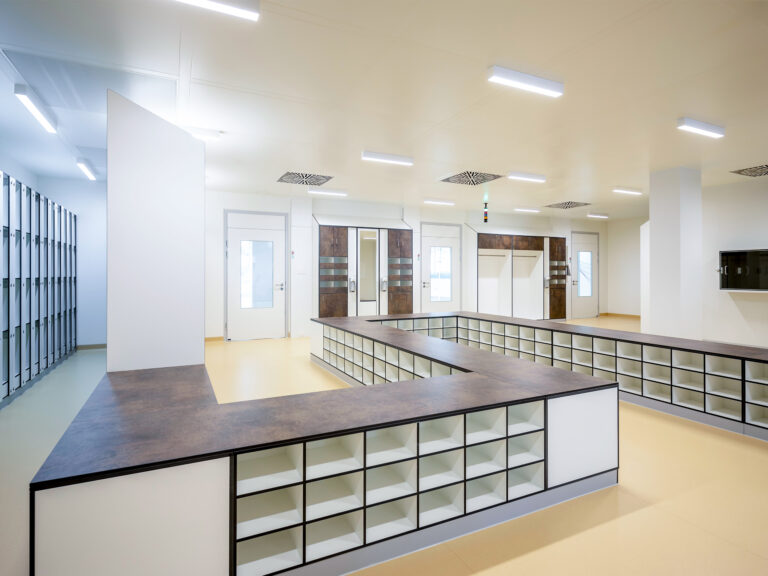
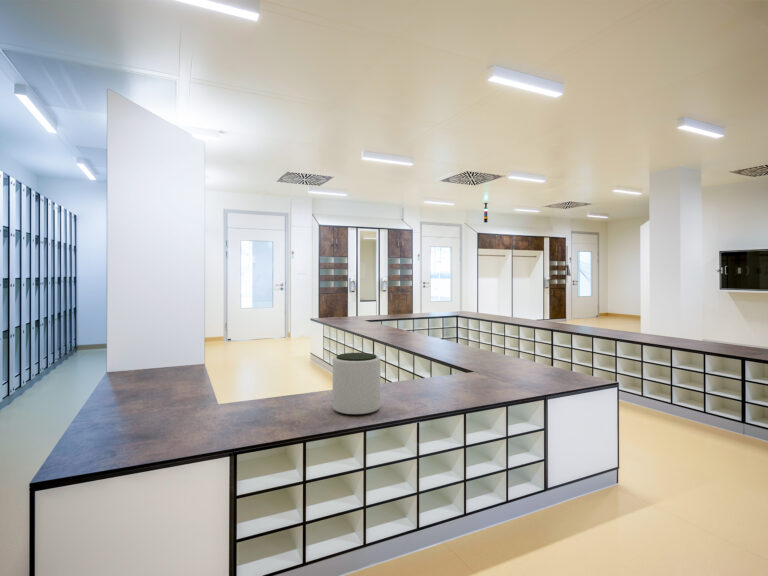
+ plant pot [332,352,381,416]
